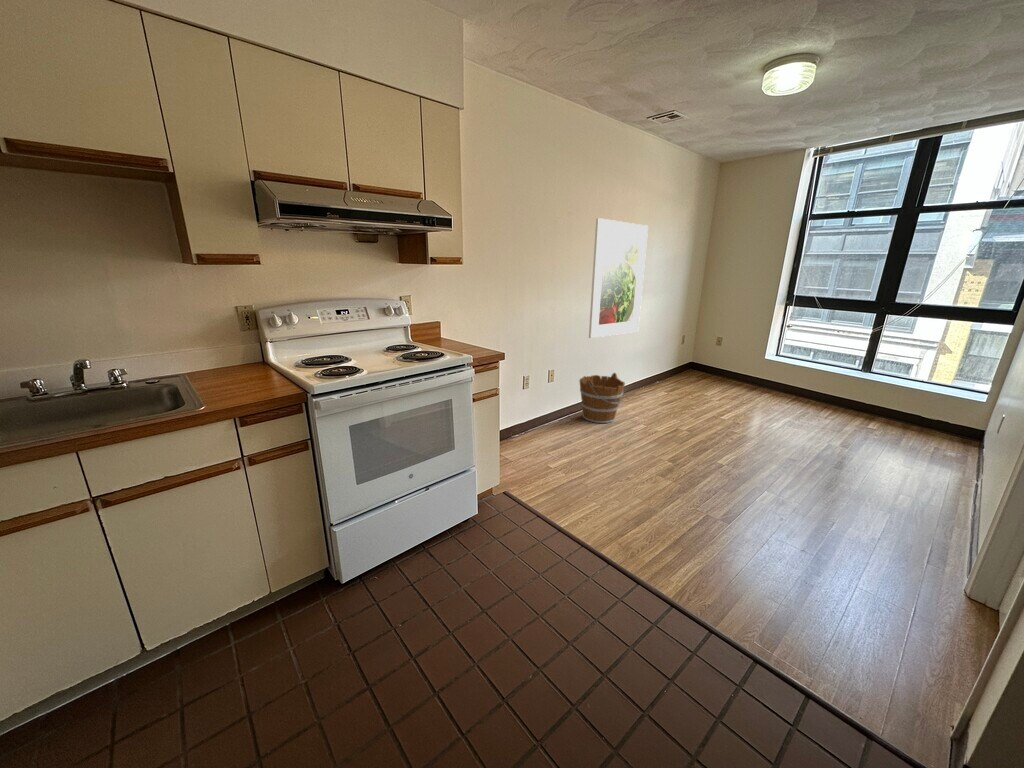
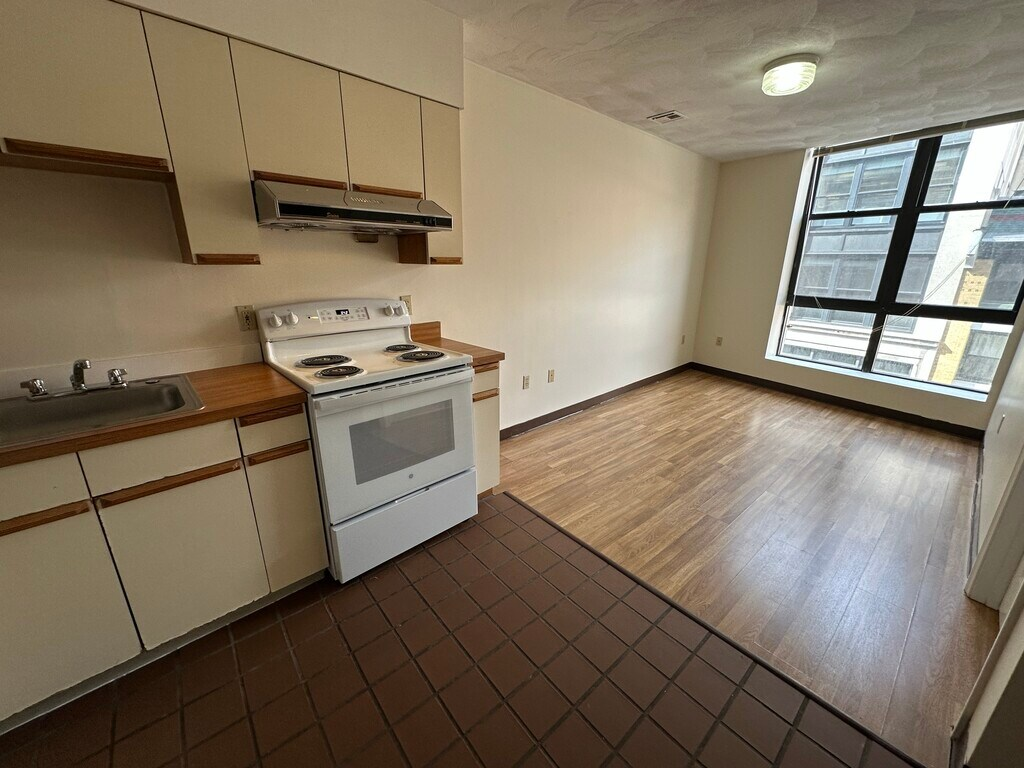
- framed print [588,217,649,339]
- bucket [578,372,626,424]
